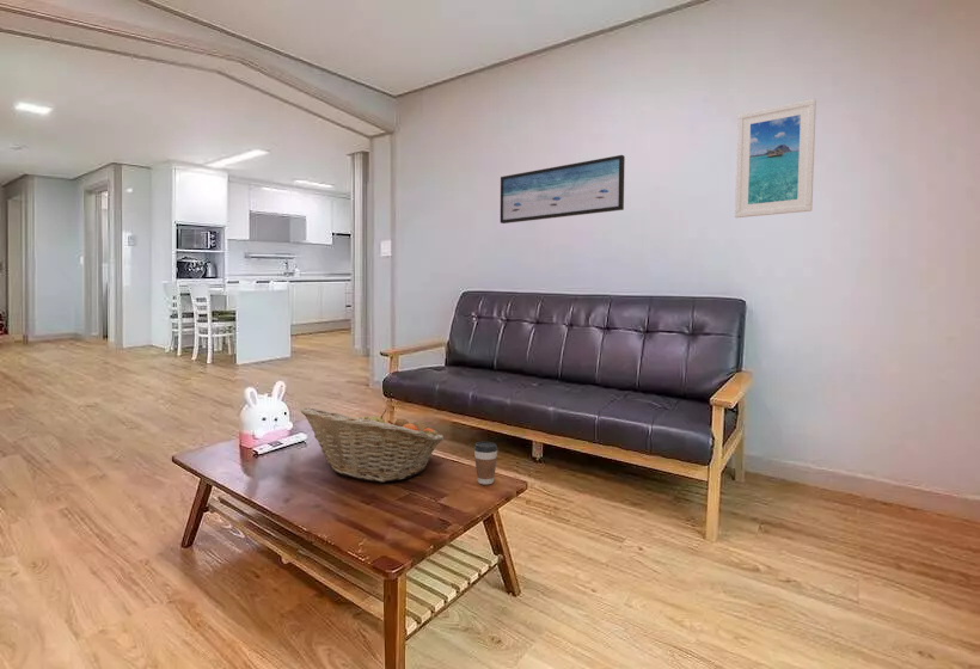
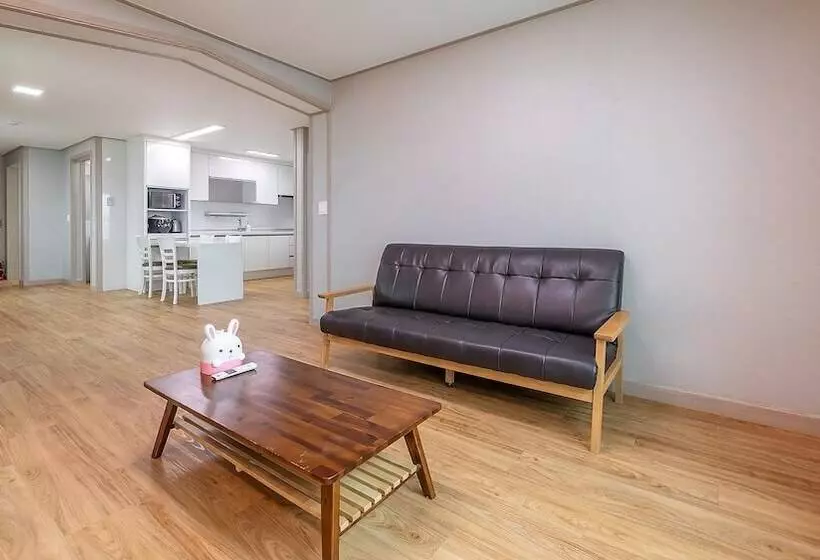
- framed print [734,98,817,219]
- wall art [500,154,626,225]
- fruit basket [300,406,445,483]
- coffee cup [473,441,498,485]
